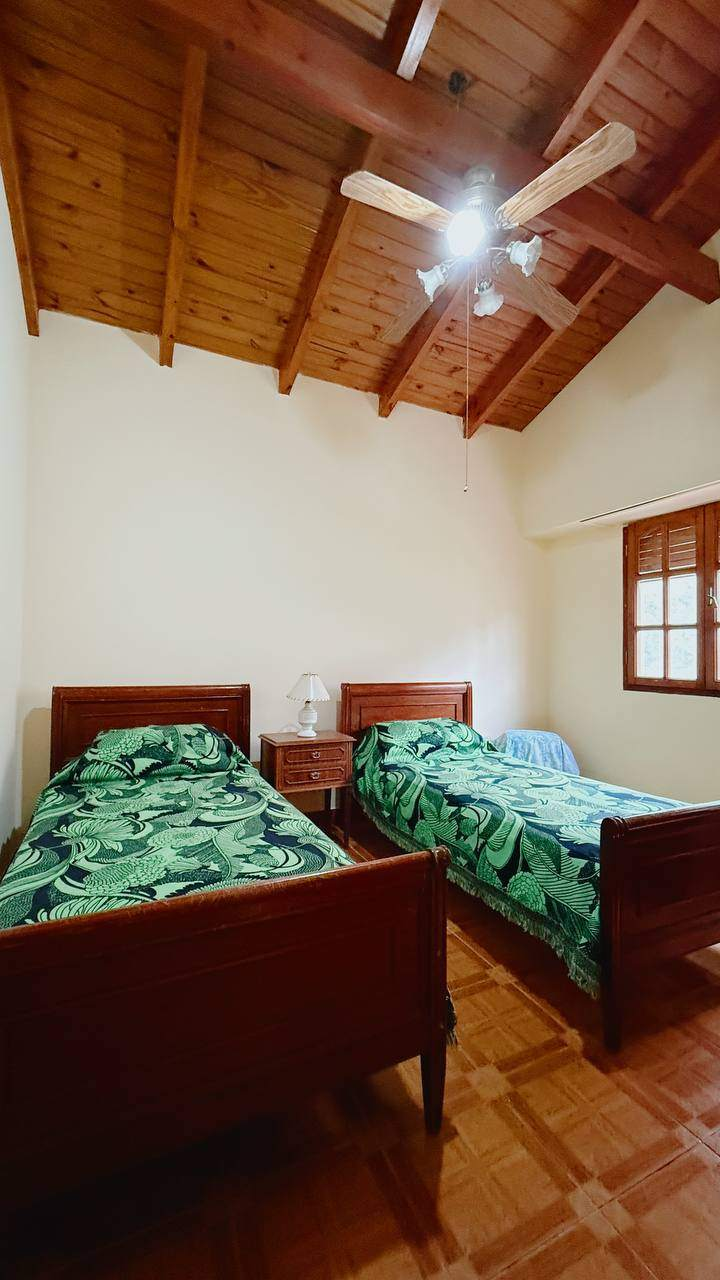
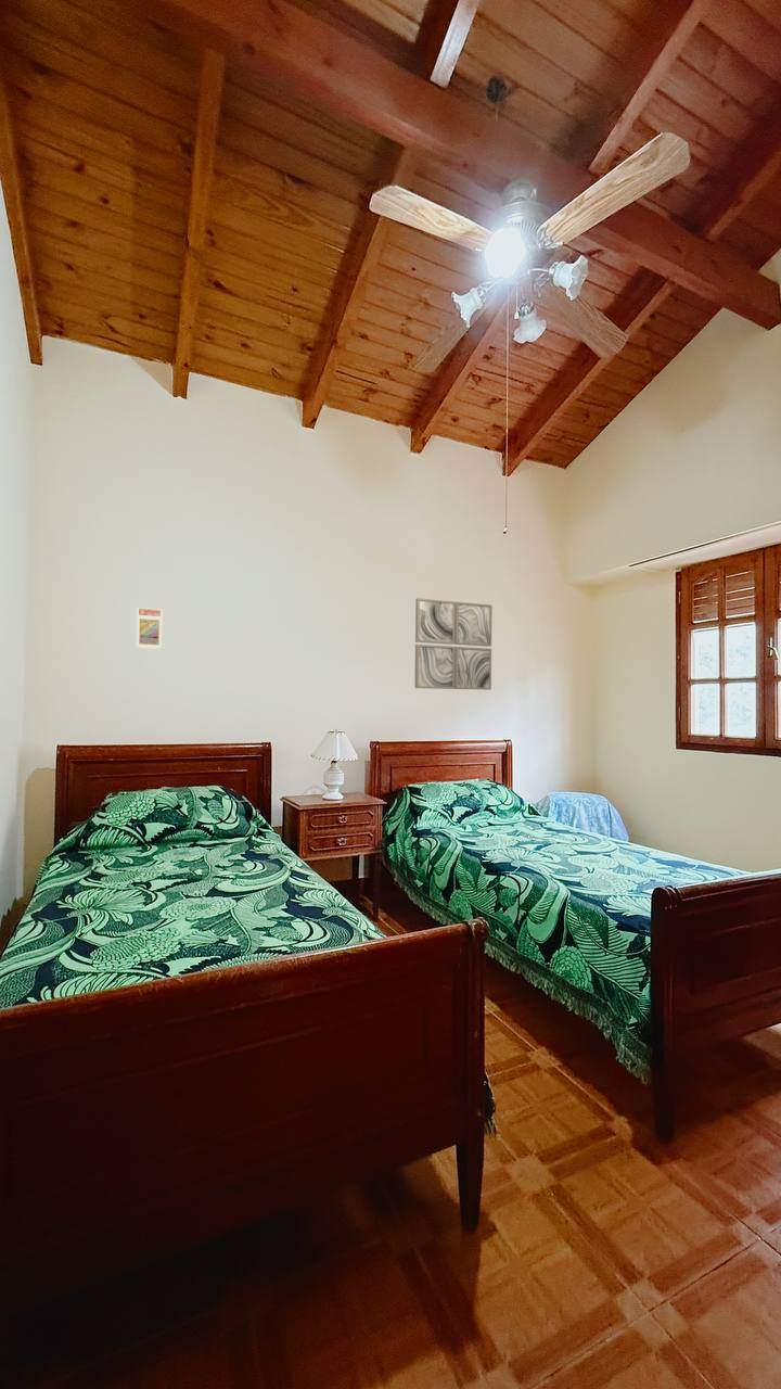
+ wall art [414,597,494,691]
+ trading card display case [136,607,163,650]
